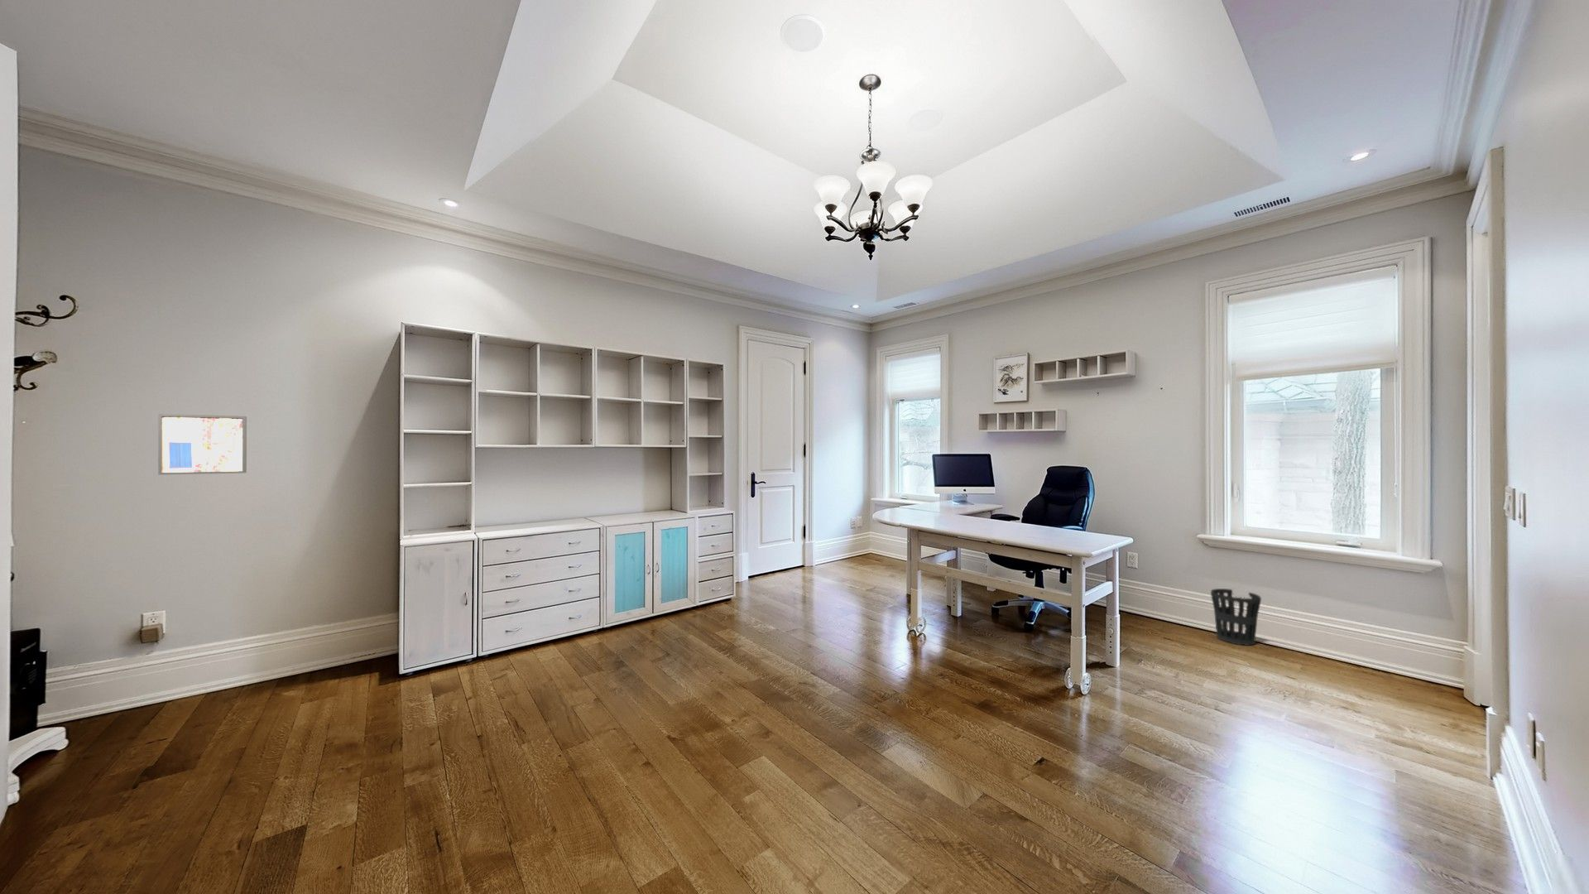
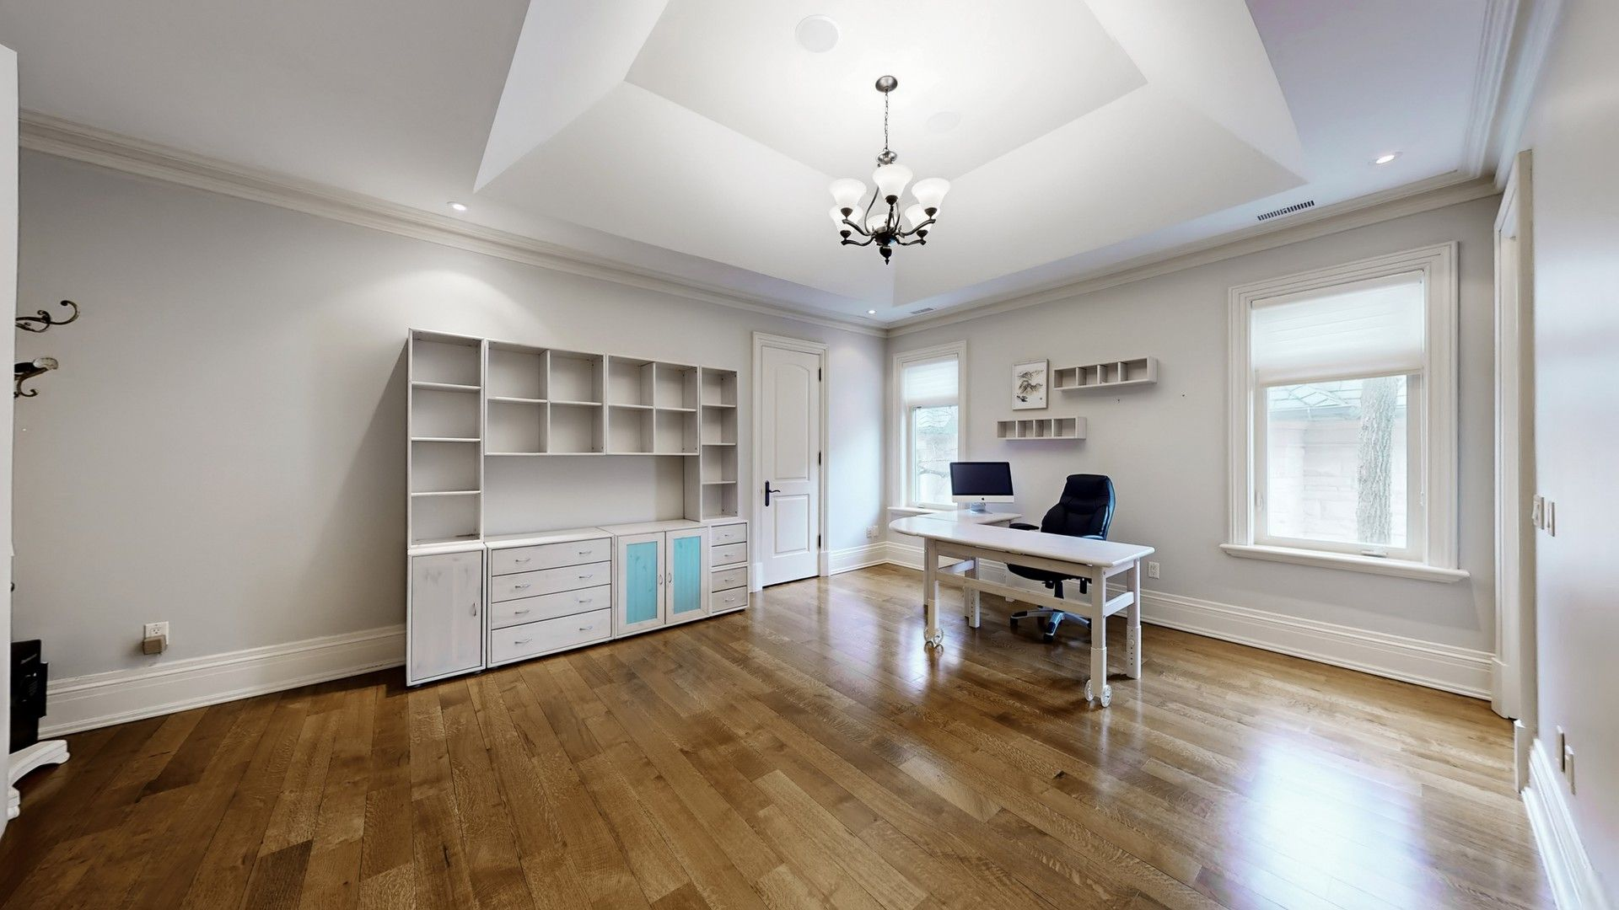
- wastebasket [1210,587,1262,646]
- wall art [157,413,248,476]
